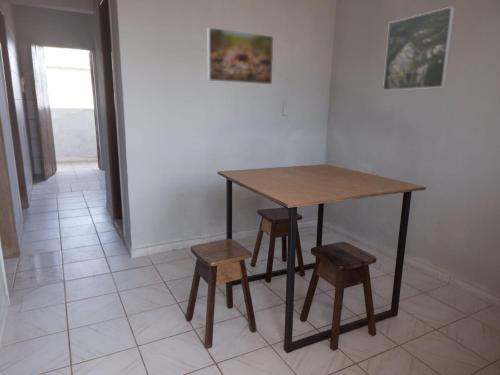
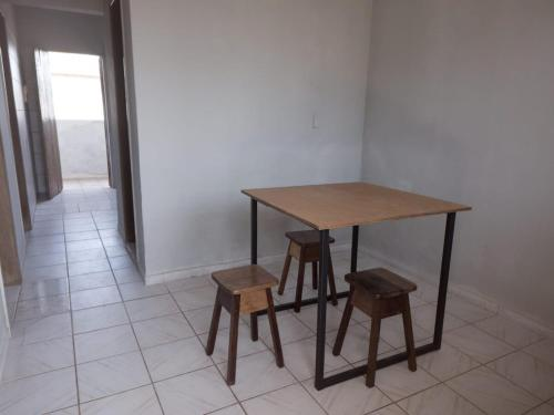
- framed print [206,27,274,85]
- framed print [382,5,456,92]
